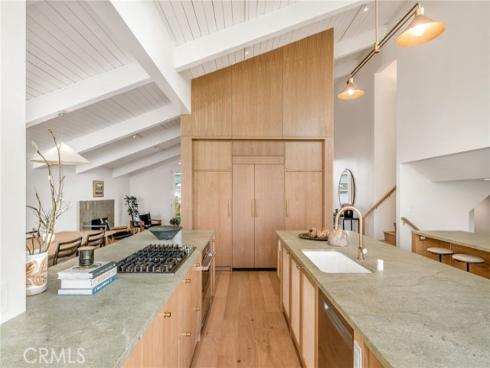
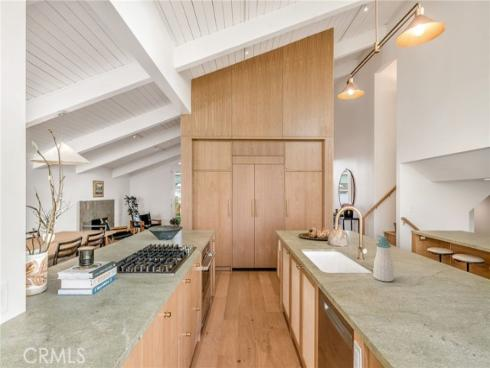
+ soap bottle [372,235,395,283]
